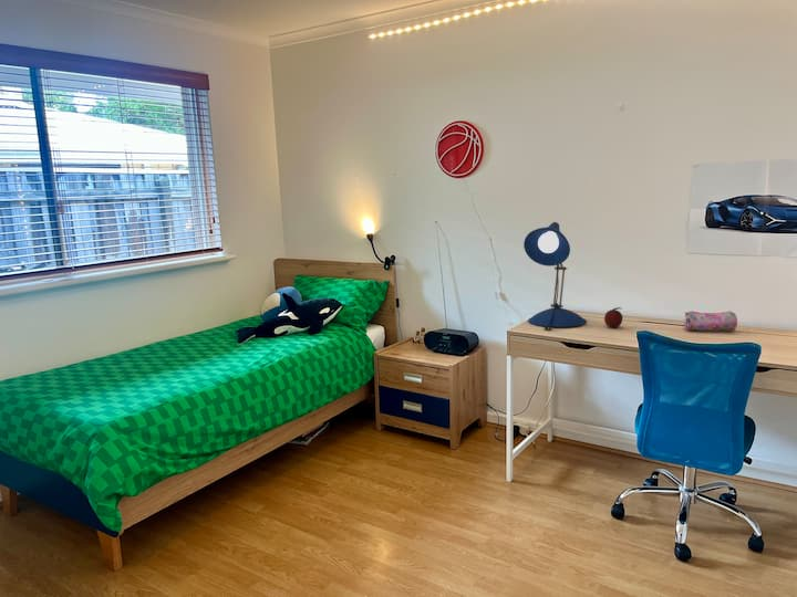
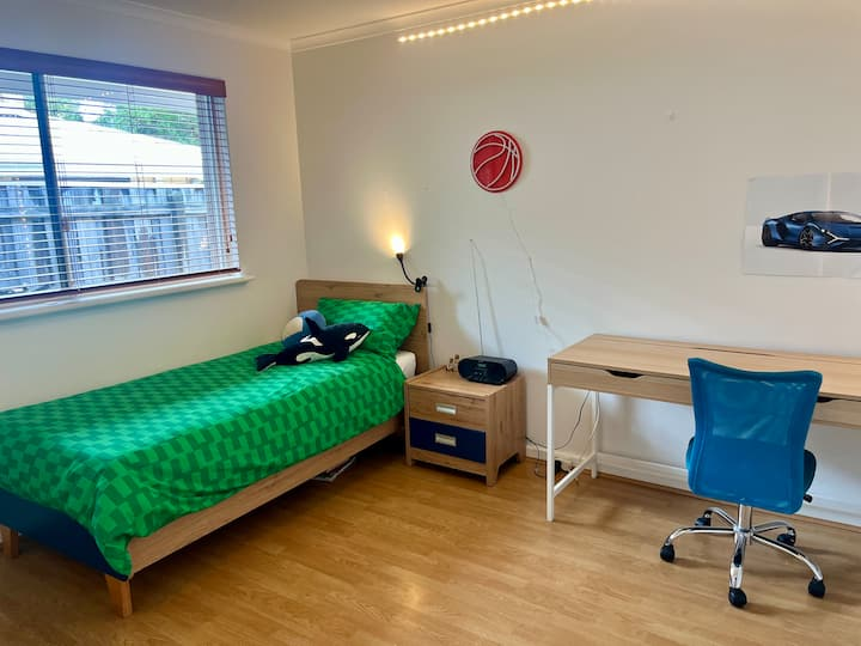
- fruit [603,306,624,328]
- desk lamp [522,221,588,331]
- pencil case [683,310,738,332]
